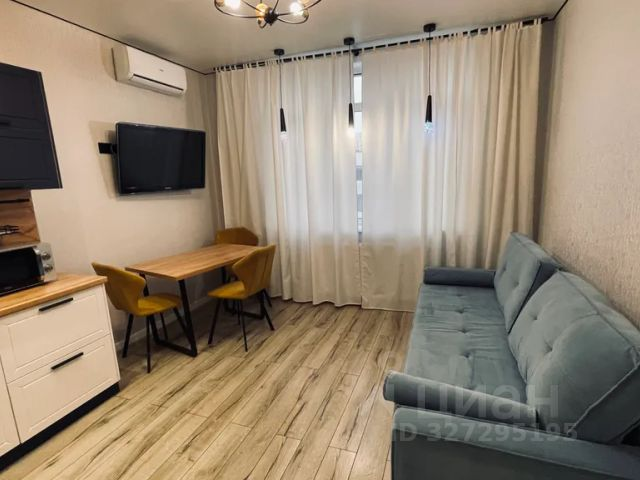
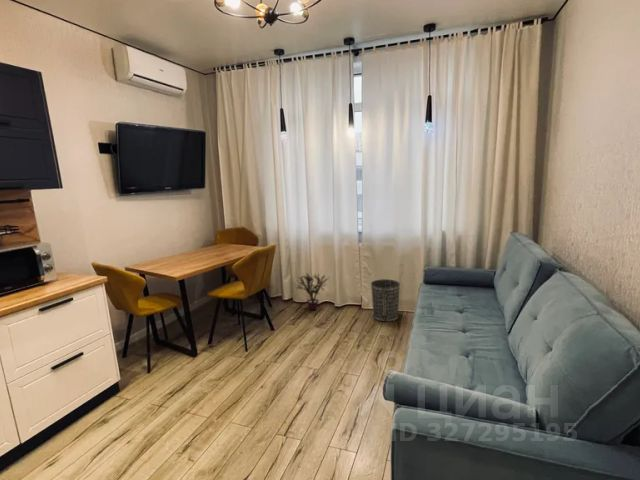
+ wastebasket [370,278,401,323]
+ potted plant [295,272,330,311]
